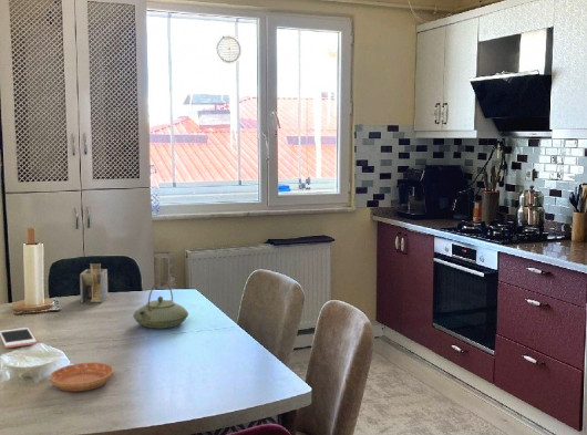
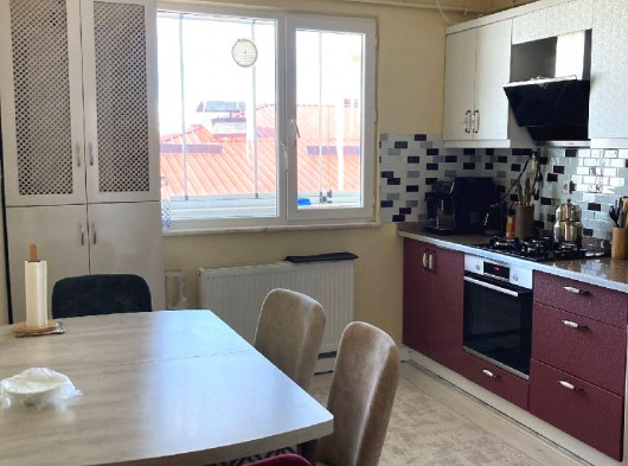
- cell phone [0,327,38,349]
- napkin holder [79,262,109,303]
- saucer [49,362,115,393]
- teapot [132,280,189,330]
